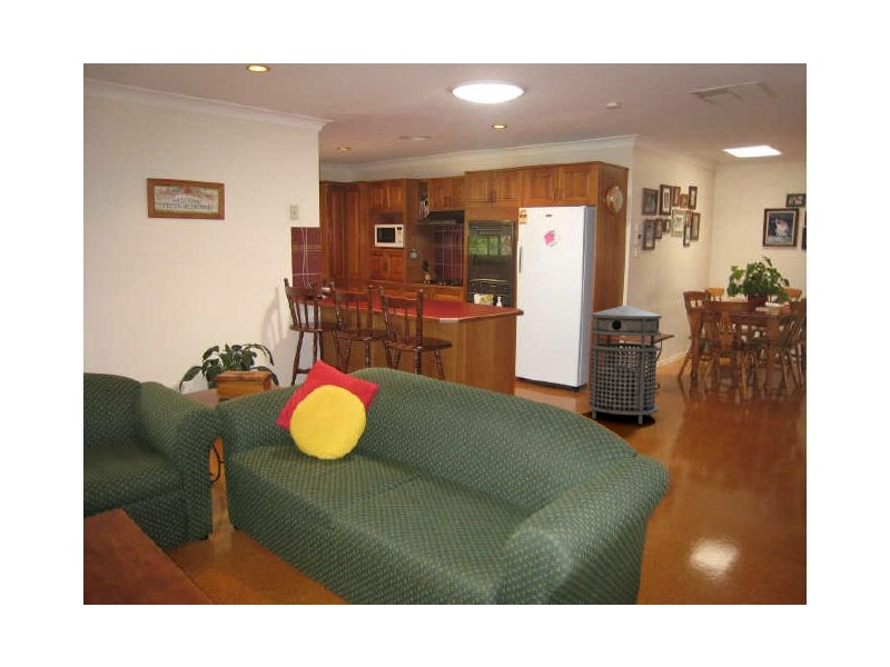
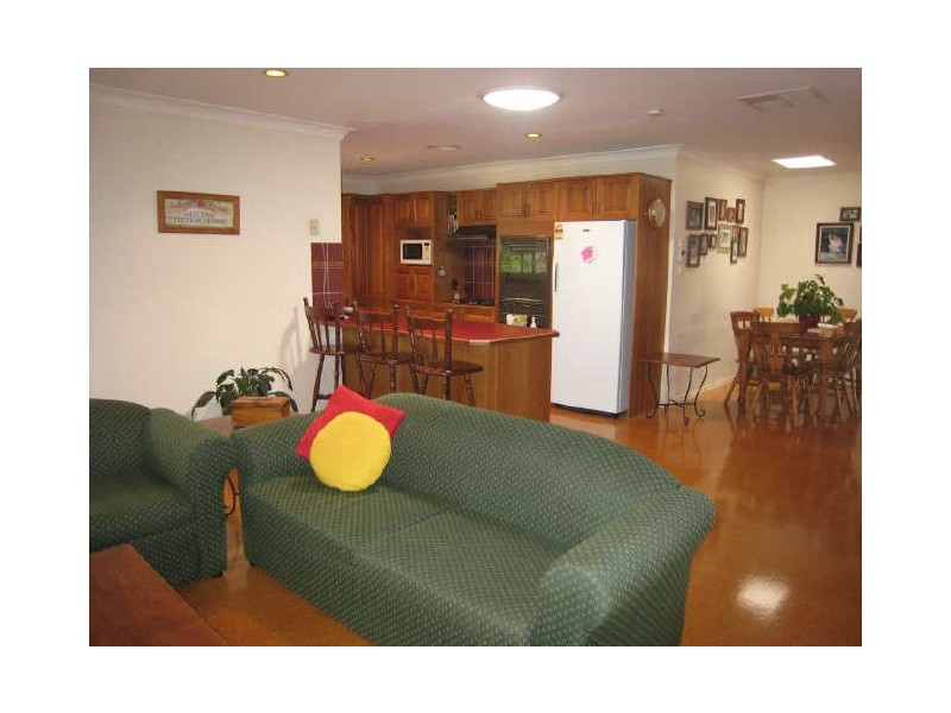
- trash can [587,305,663,425]
